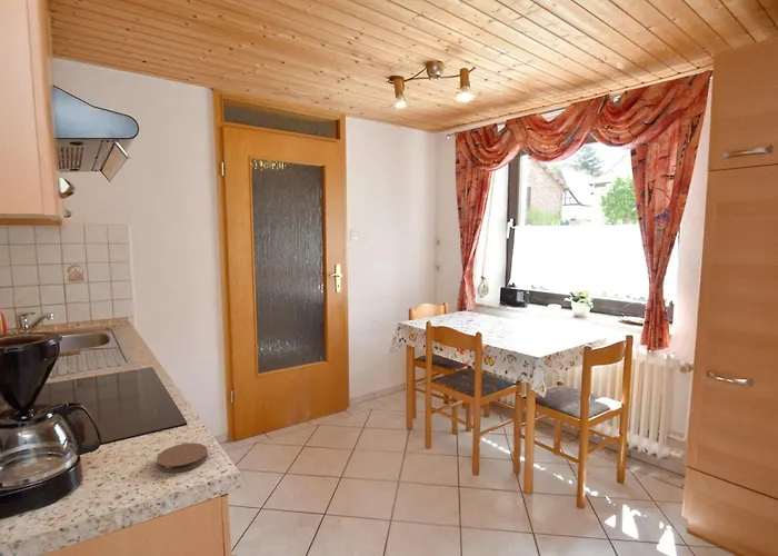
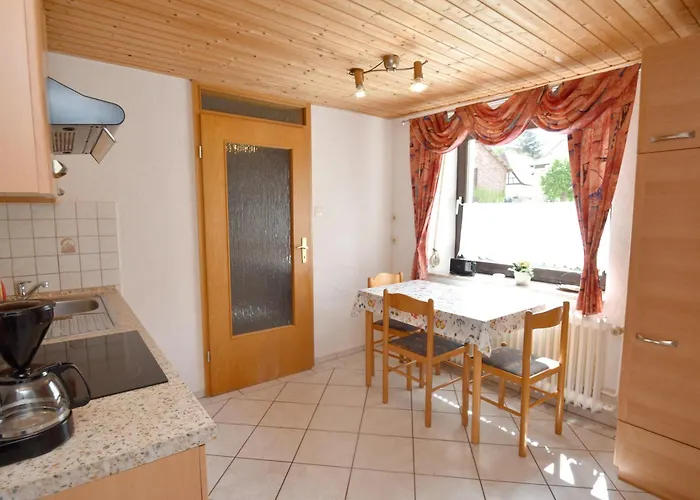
- coaster [156,443,209,474]
